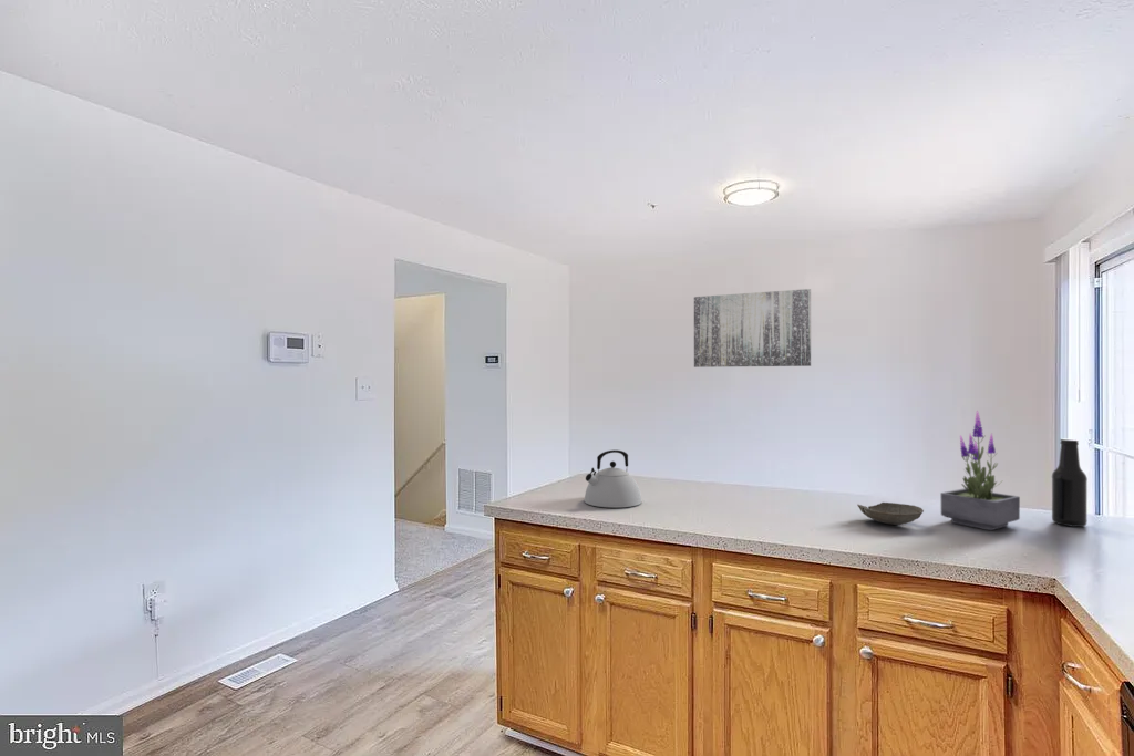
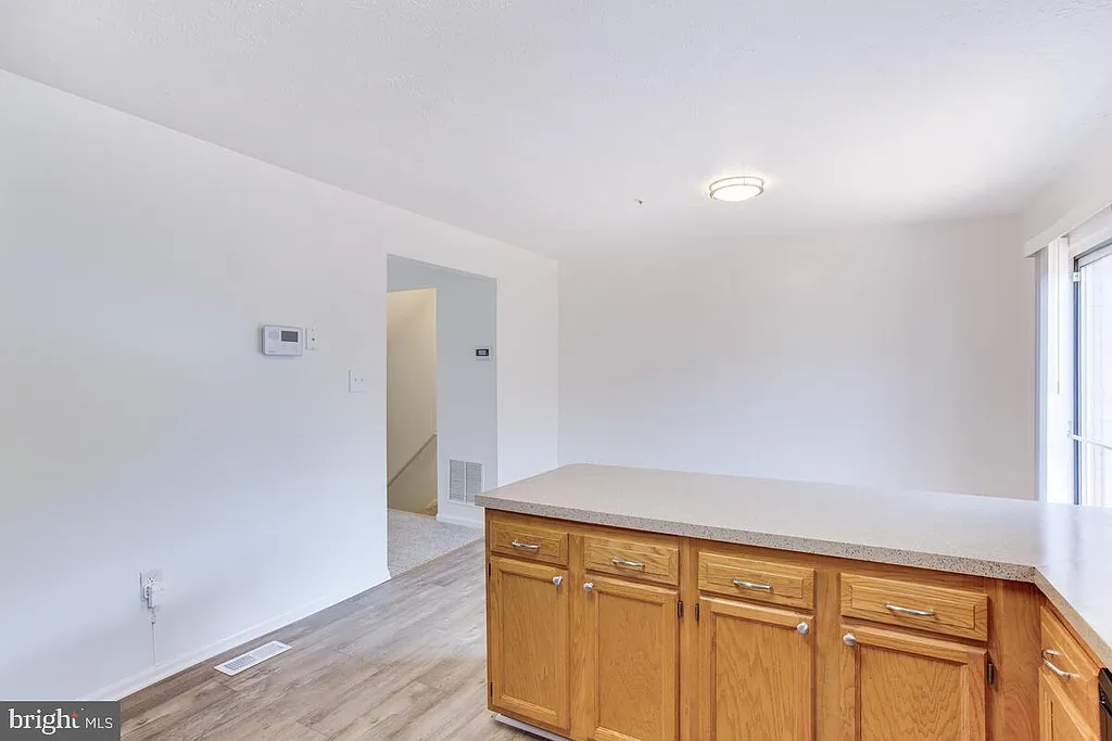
- bowl [856,501,925,526]
- potted plant [939,411,1021,531]
- beer bottle [1051,437,1089,528]
- wall art [693,288,812,369]
- kettle [584,449,643,509]
